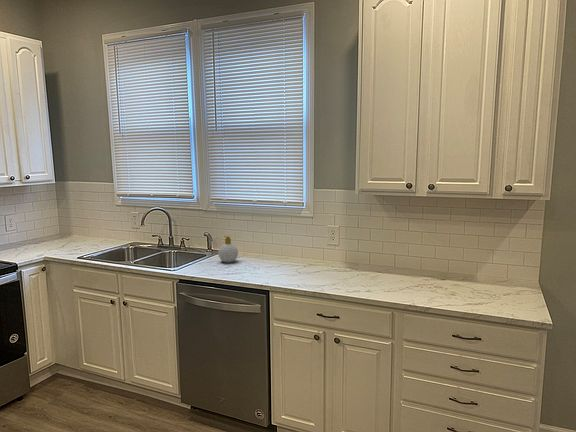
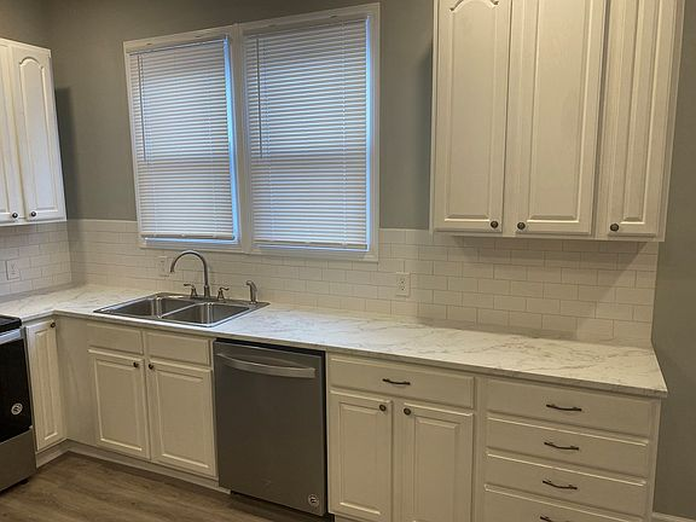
- soap bottle [217,235,239,264]
